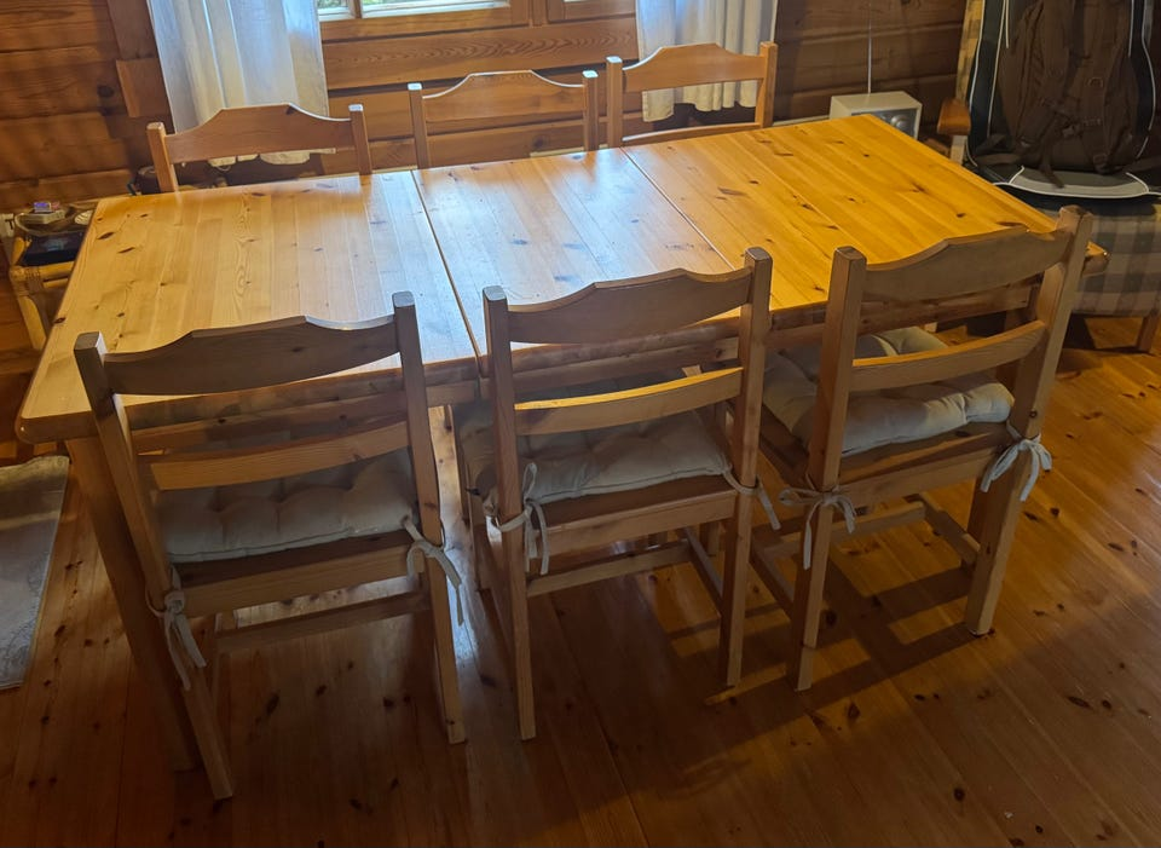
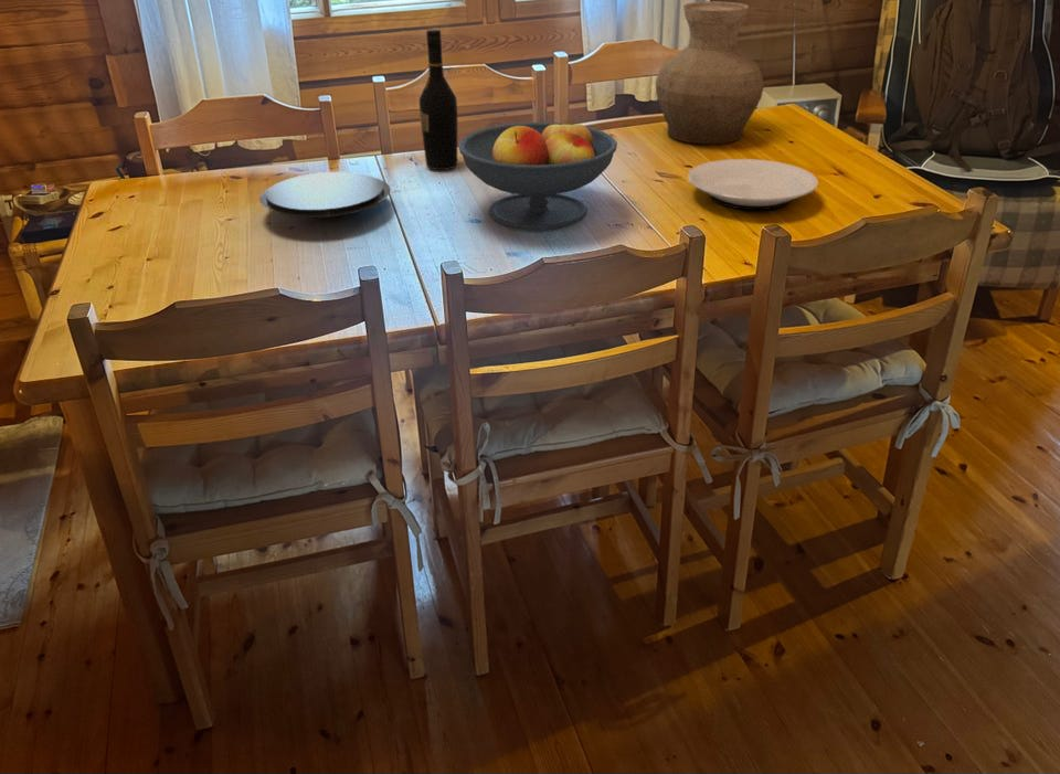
+ plate [258,171,392,220]
+ plate [687,158,819,211]
+ wine bottle [418,29,458,171]
+ fruit bowl [457,116,618,231]
+ vase [655,0,765,145]
